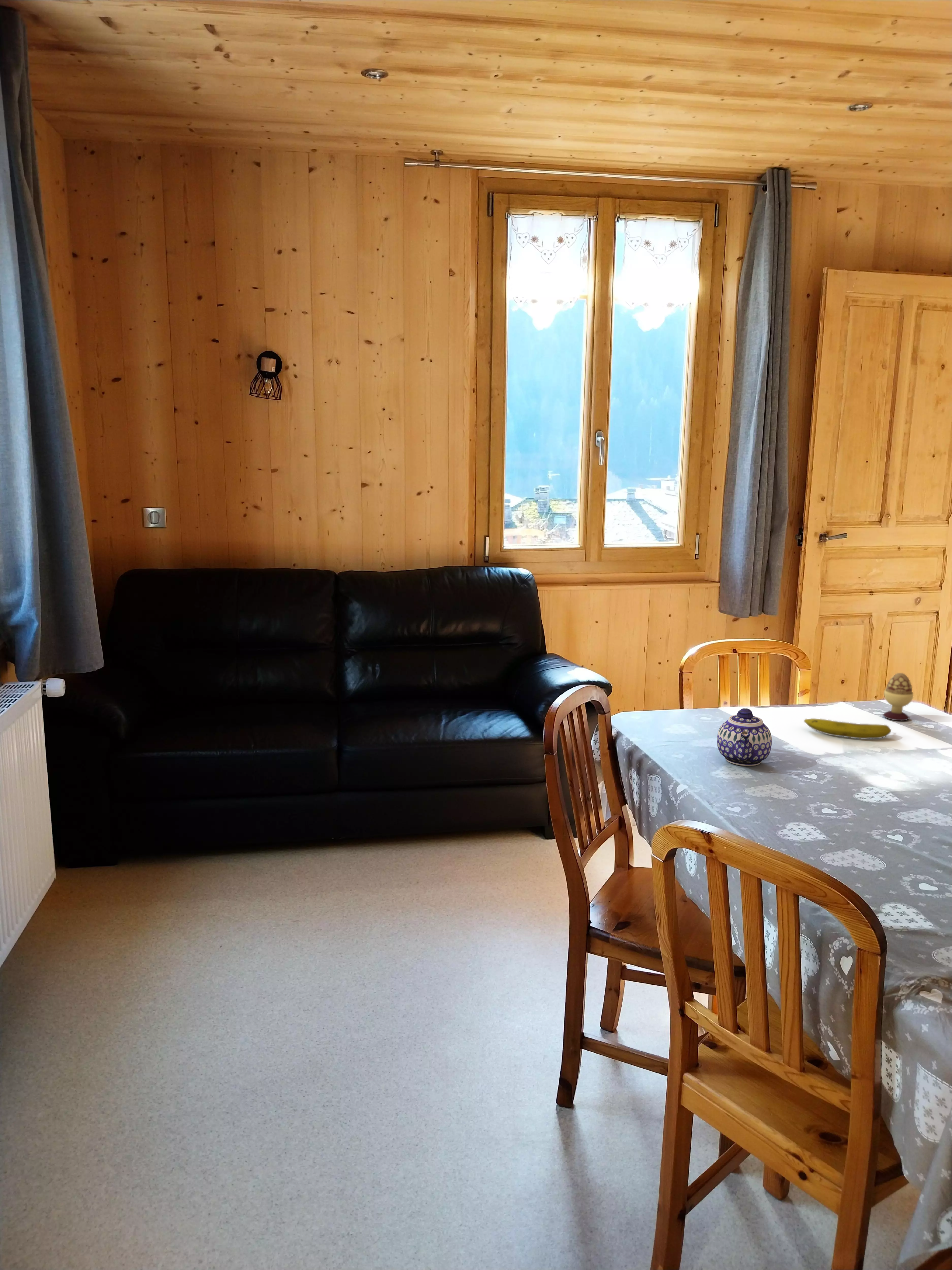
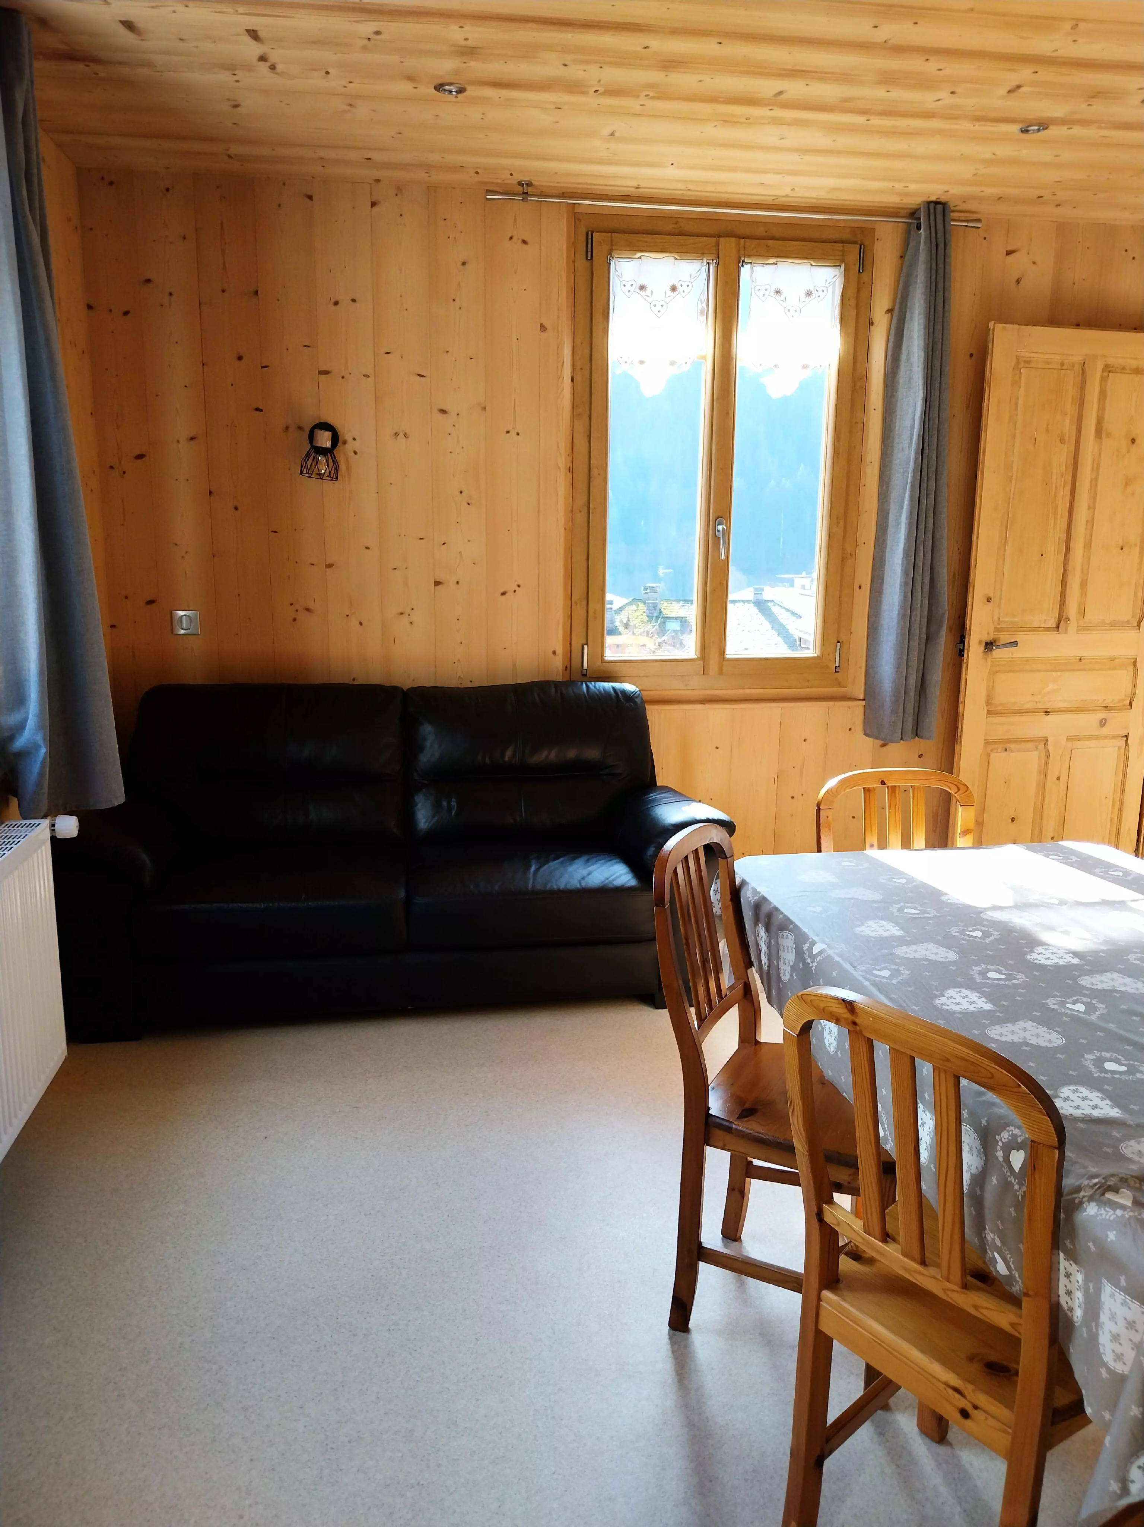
- fruit [804,718,892,739]
- decorative egg [883,673,914,721]
- teapot [717,708,772,766]
